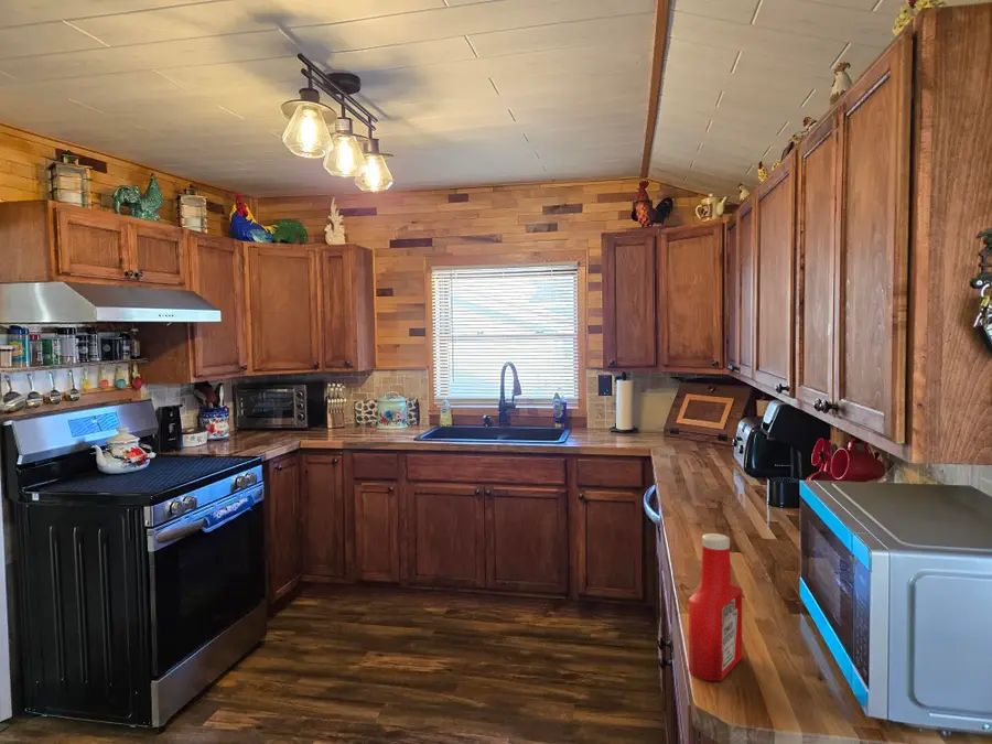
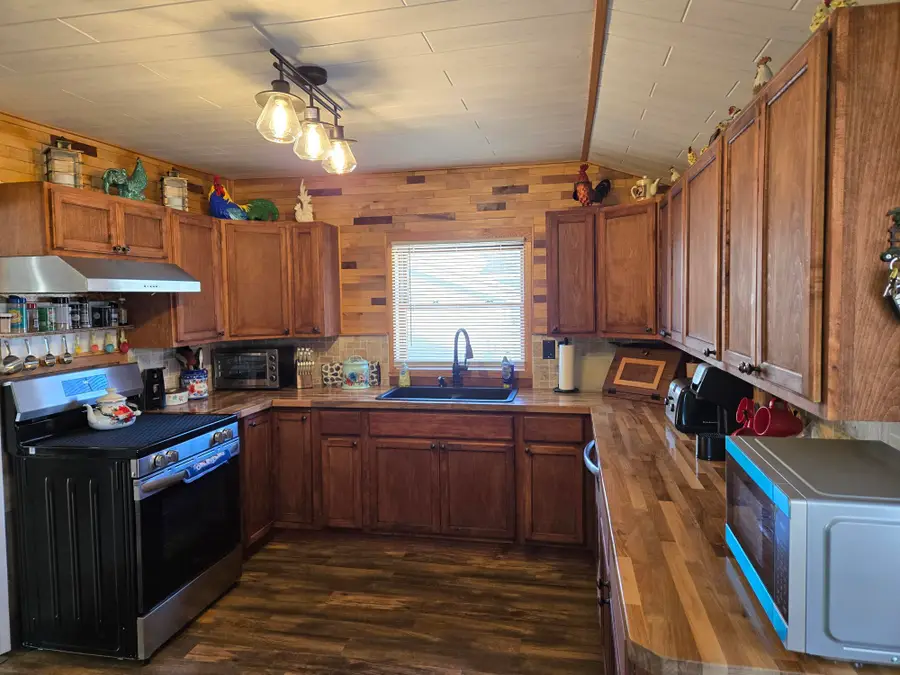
- soap bottle [688,532,743,682]
